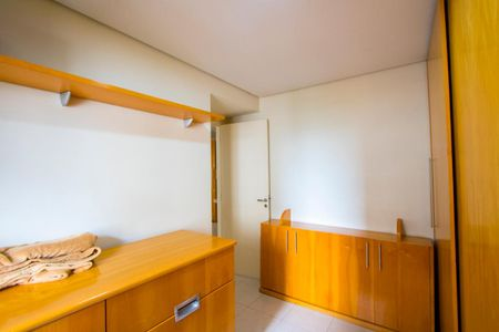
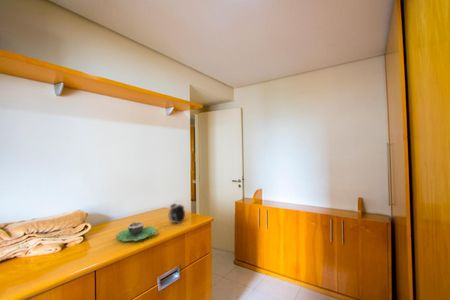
+ succulent planter [115,221,158,242]
+ alarm clock [168,200,186,225]
